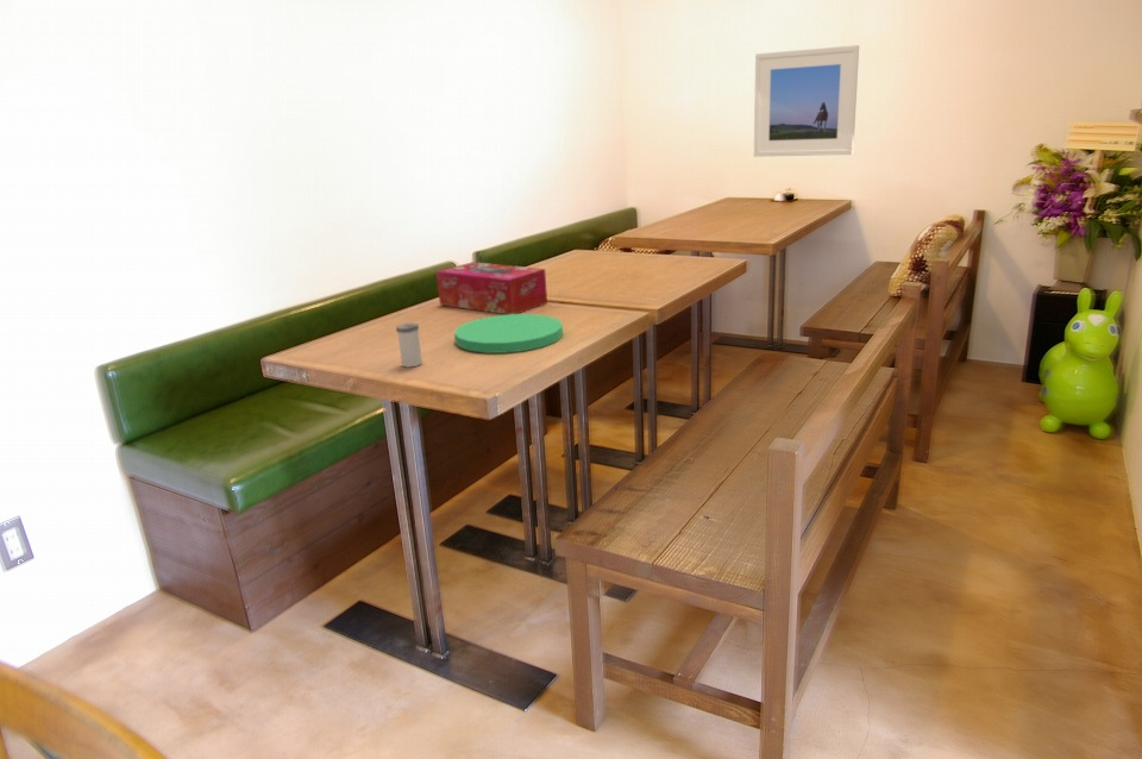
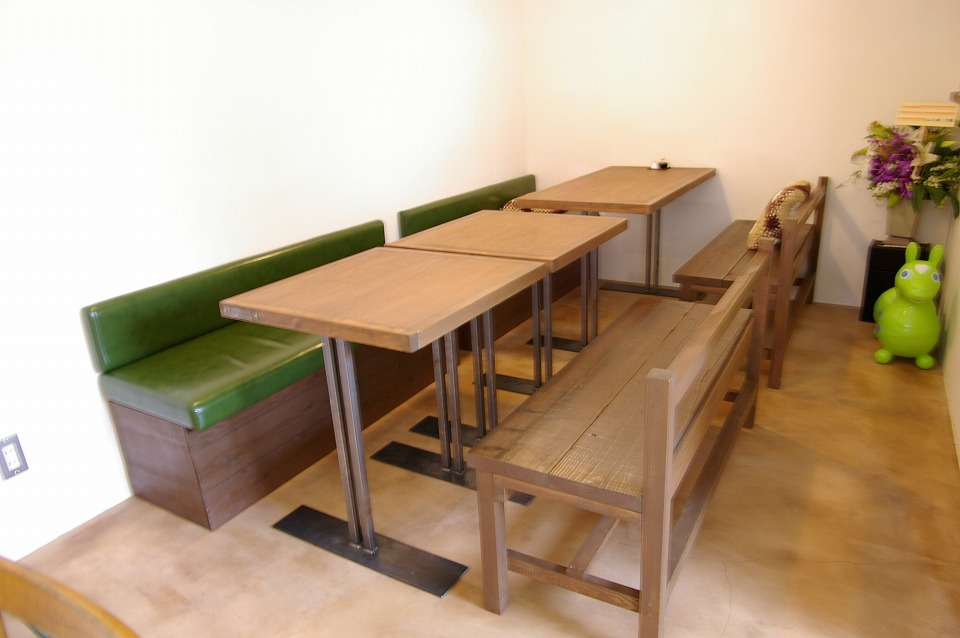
- tissue box [435,261,548,315]
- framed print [753,44,860,158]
- salt shaker [395,321,423,368]
- plate [453,313,564,355]
